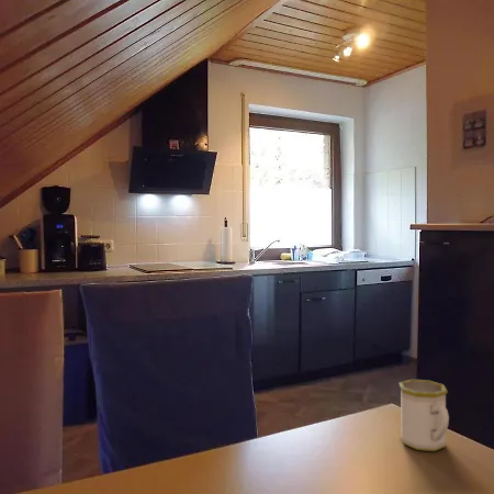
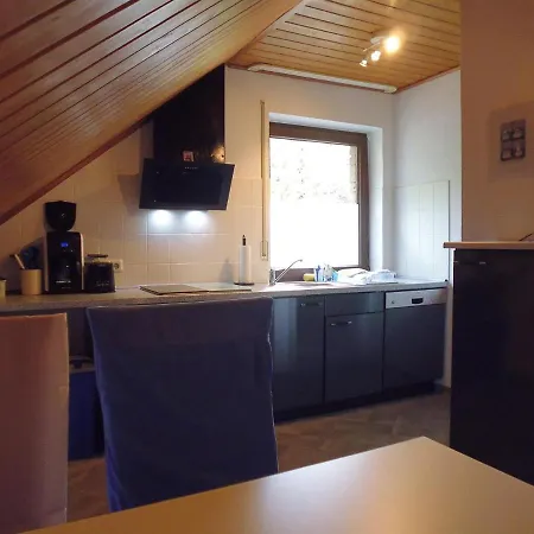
- mug [398,379,450,452]
